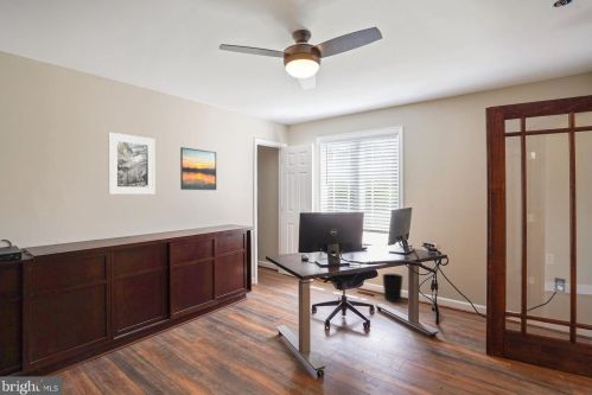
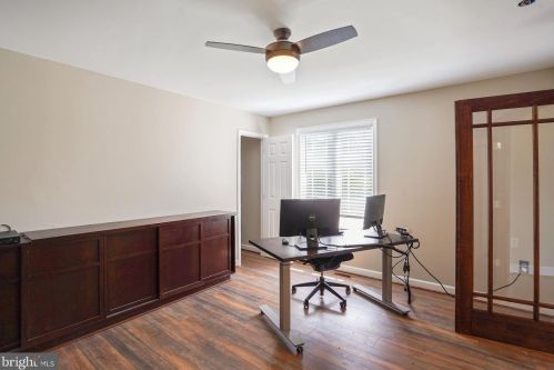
- wastebasket [381,273,405,302]
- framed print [107,132,157,196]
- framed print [179,146,217,191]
